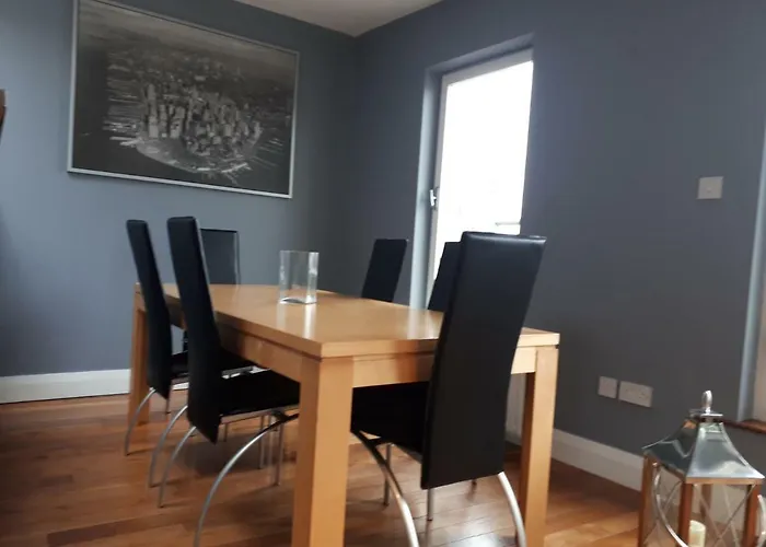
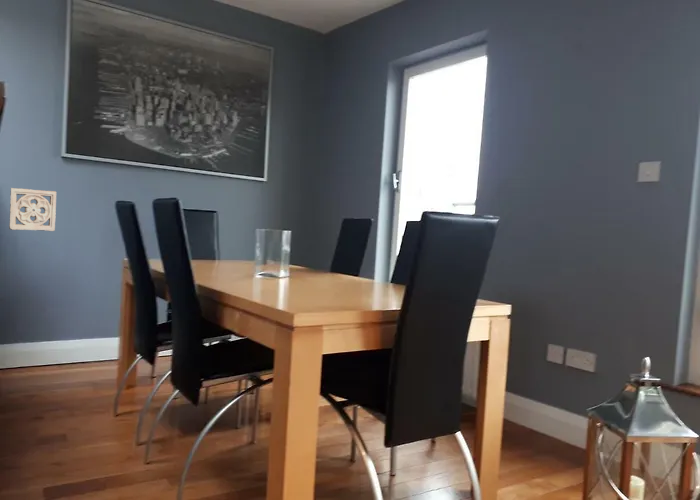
+ wall ornament [8,187,57,232]
